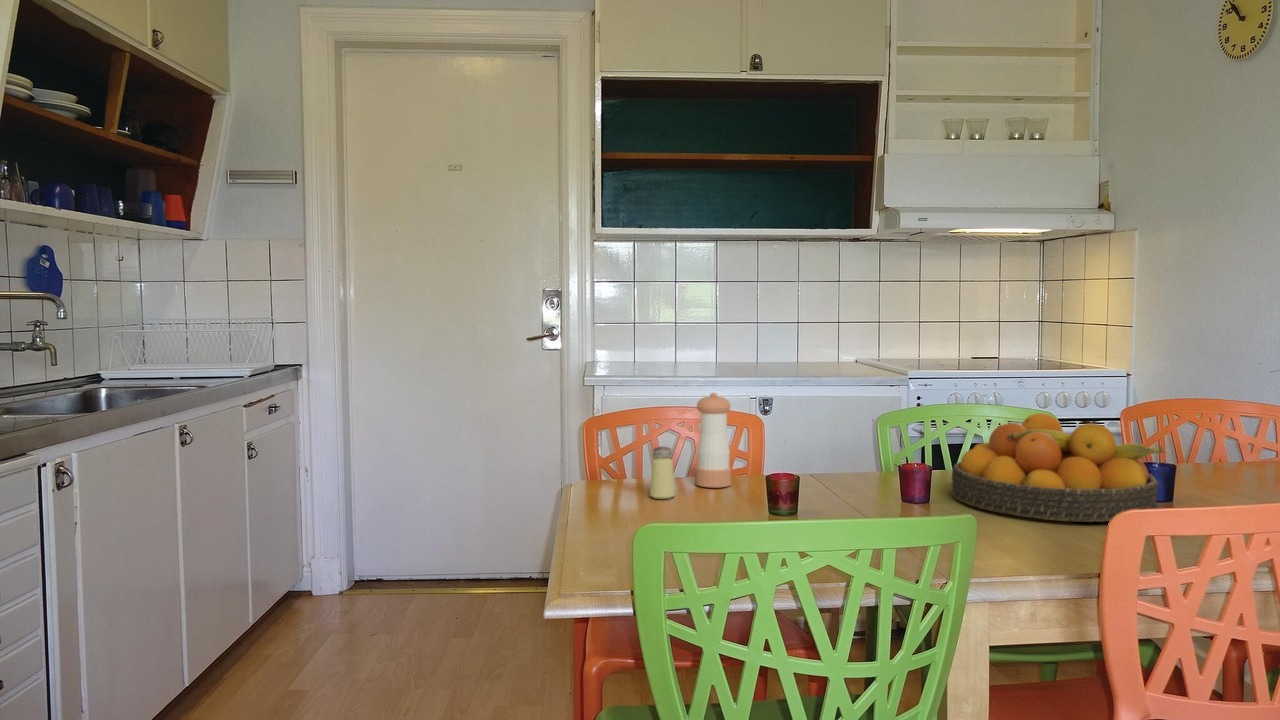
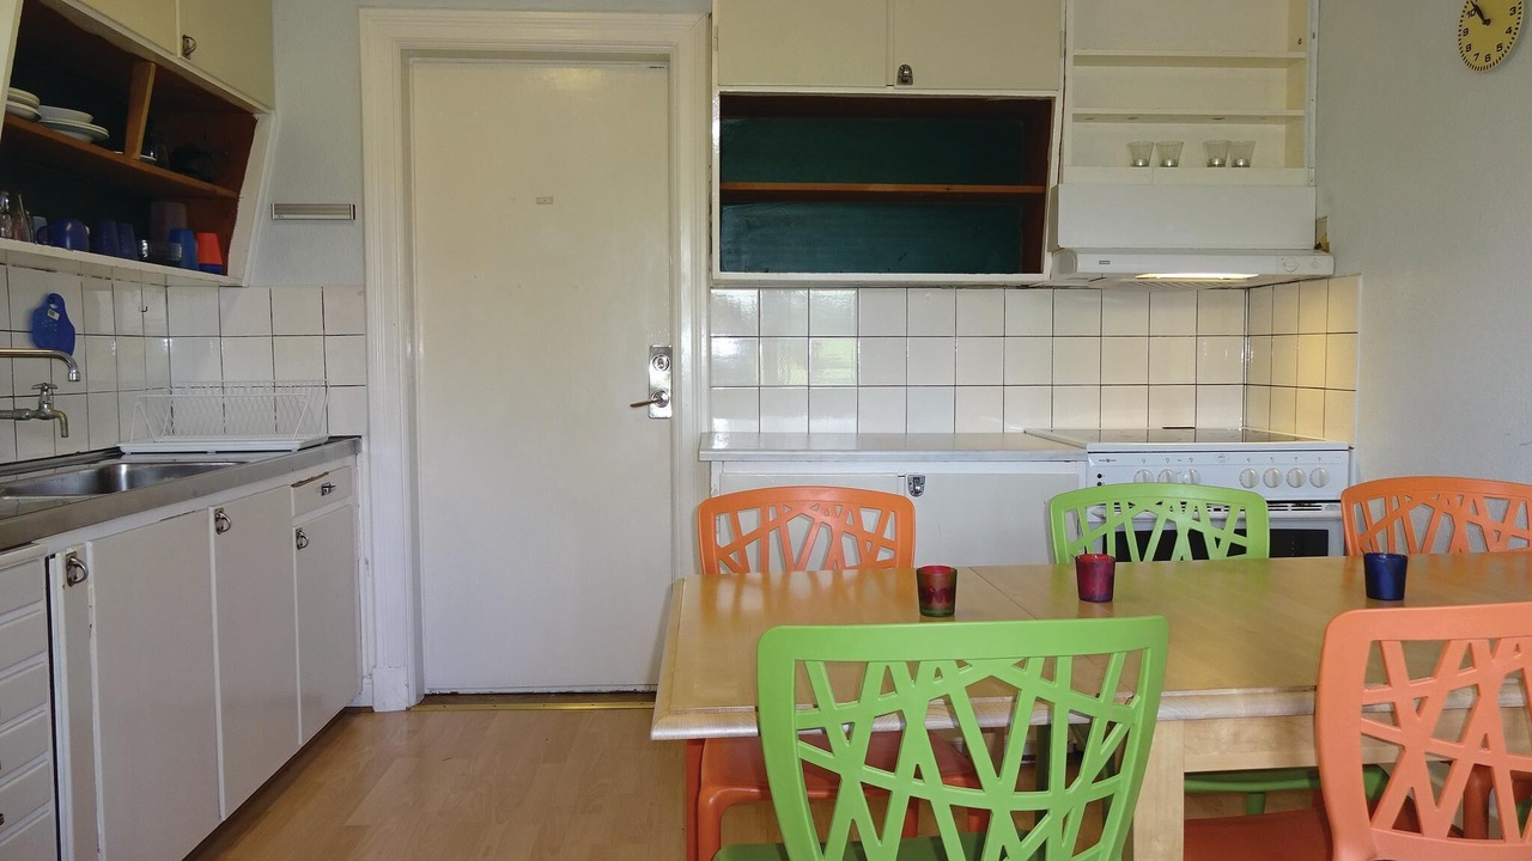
- pepper shaker [695,392,732,489]
- fruit bowl [951,412,1166,523]
- saltshaker [649,446,676,500]
